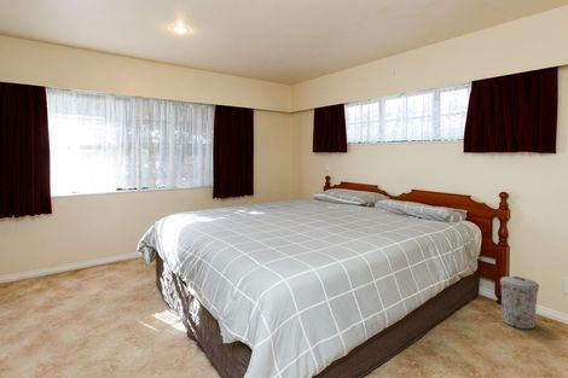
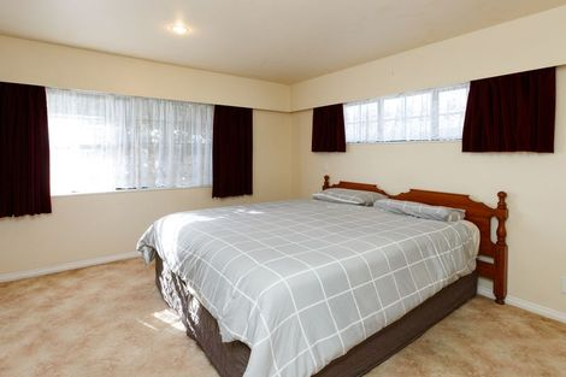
- trash can [499,275,540,330]
